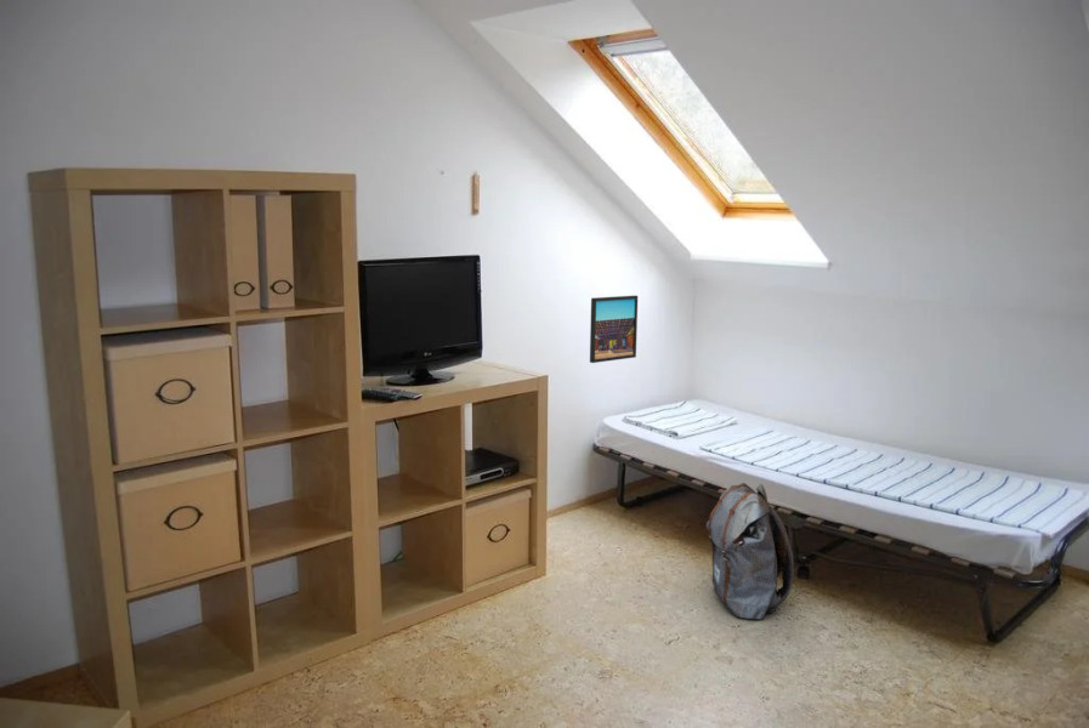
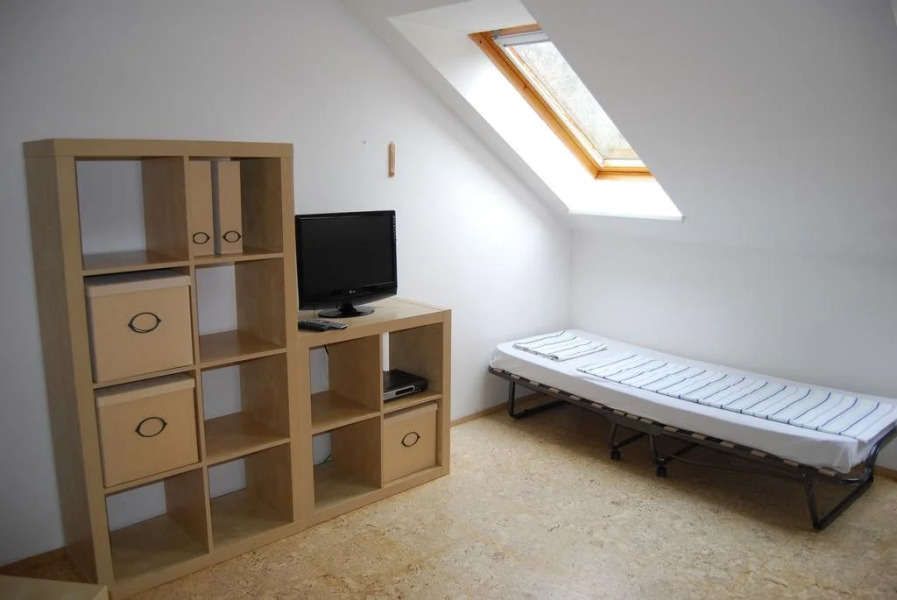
- backpack [705,482,795,620]
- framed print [589,295,639,364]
